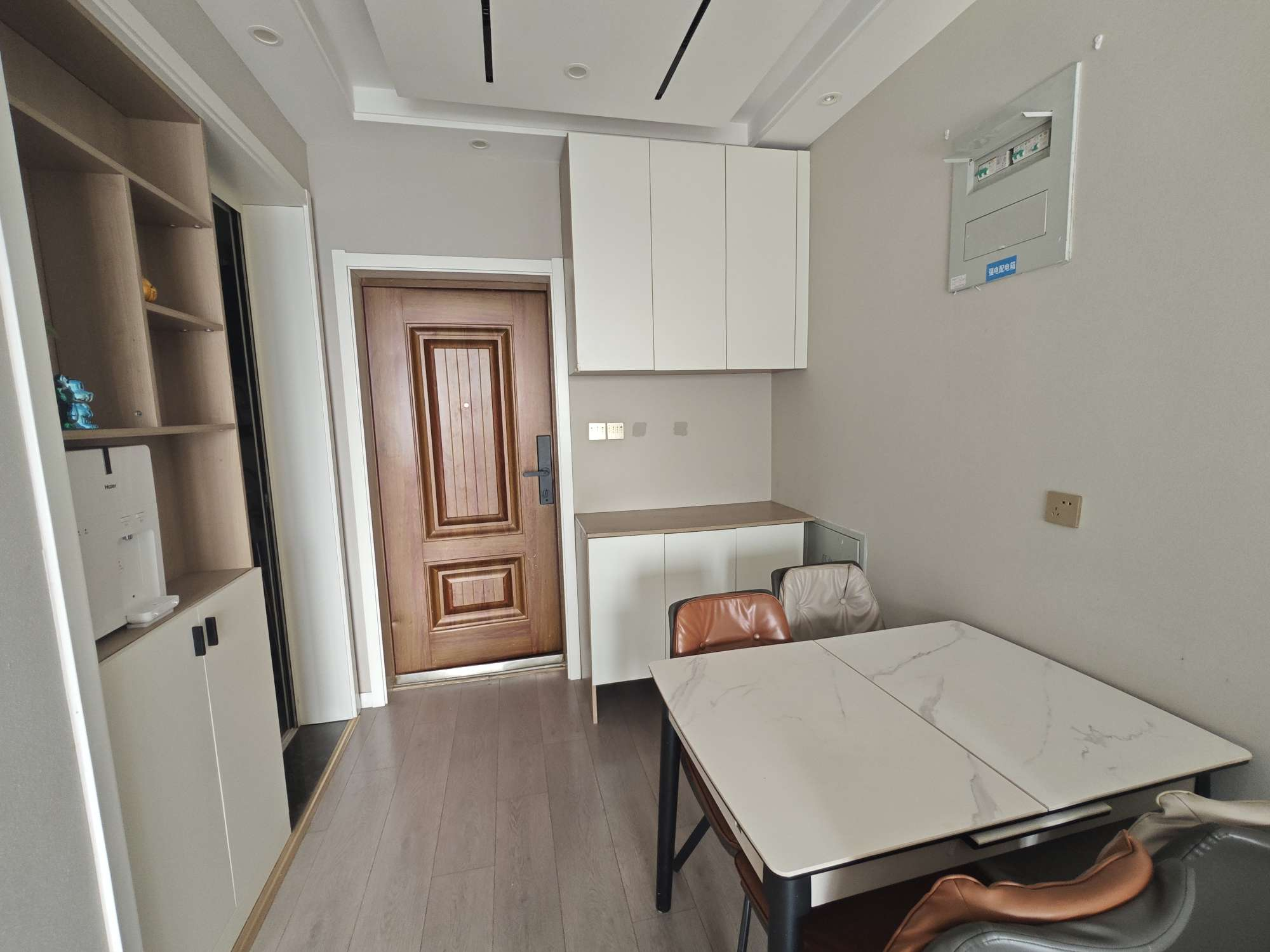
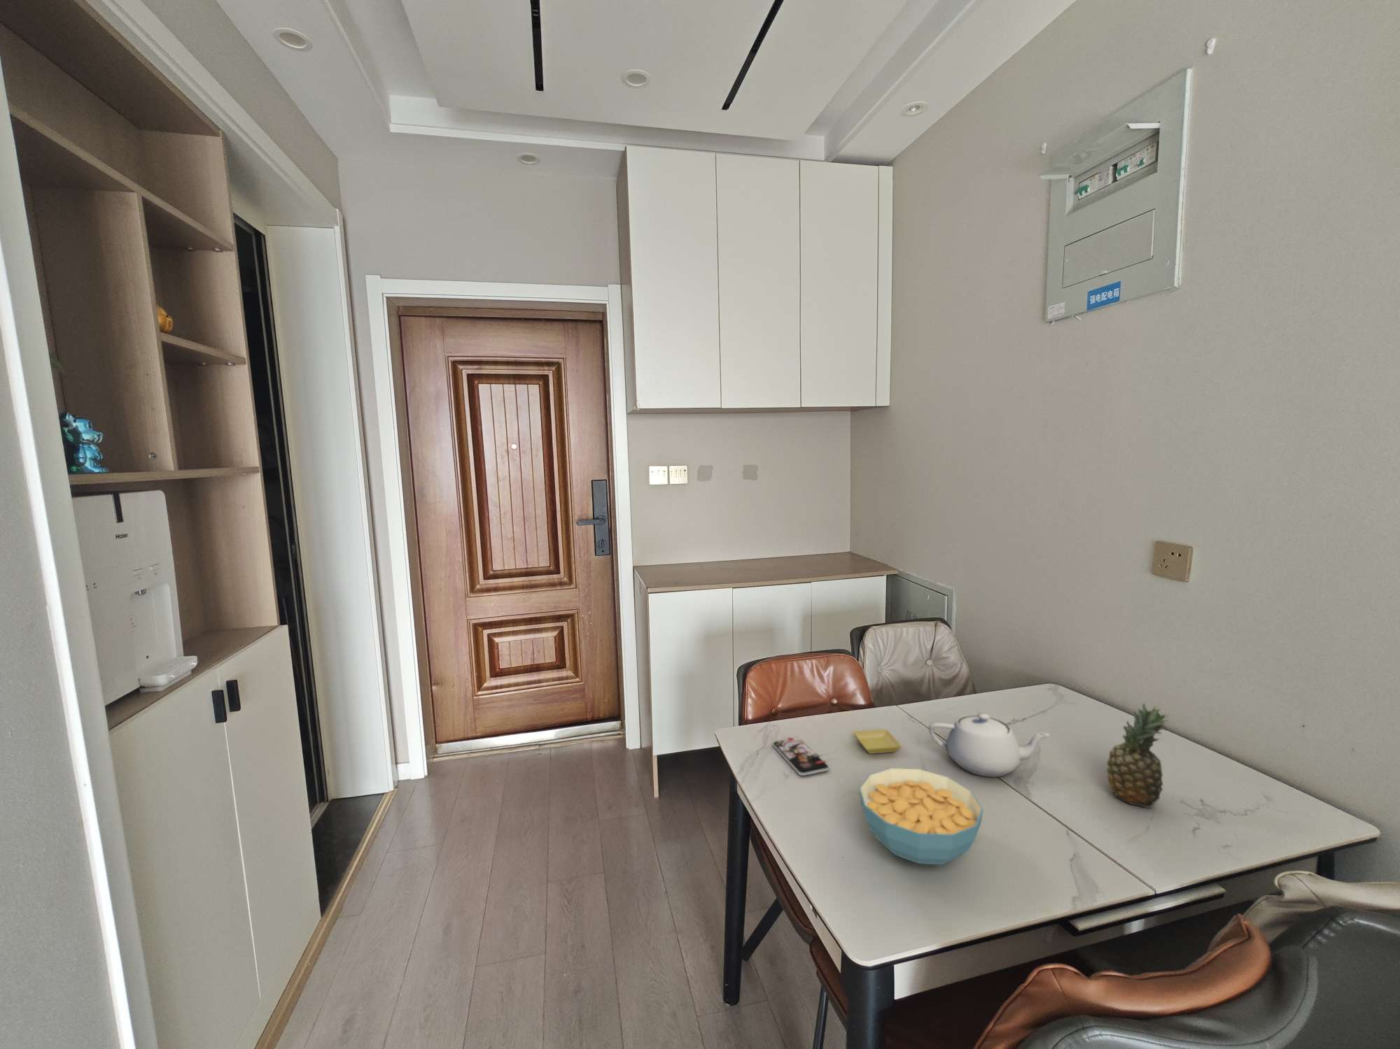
+ smartphone [772,735,829,776]
+ teapot [927,712,1052,778]
+ cereal bowl [859,767,984,865]
+ fruit [1106,702,1170,809]
+ saucer [852,728,903,755]
